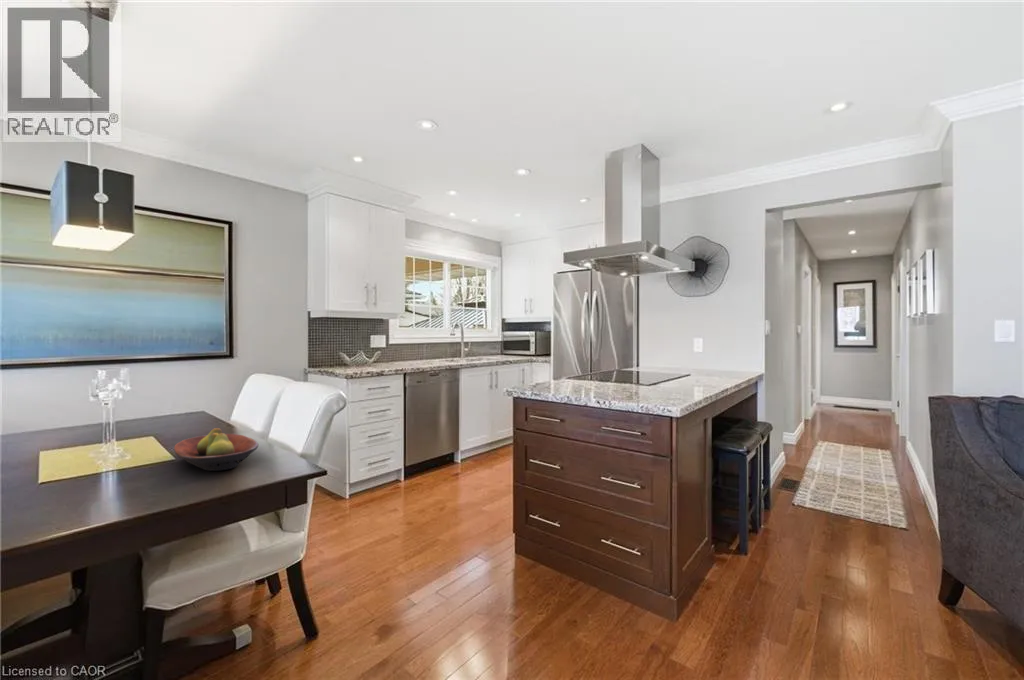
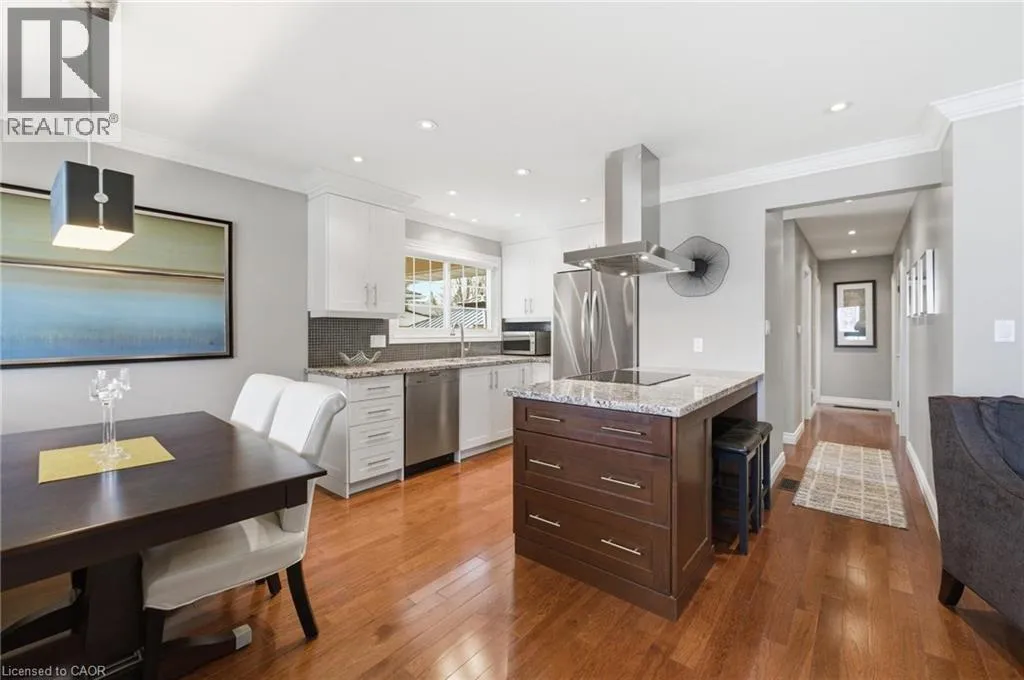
- fruit bowl [173,427,259,472]
